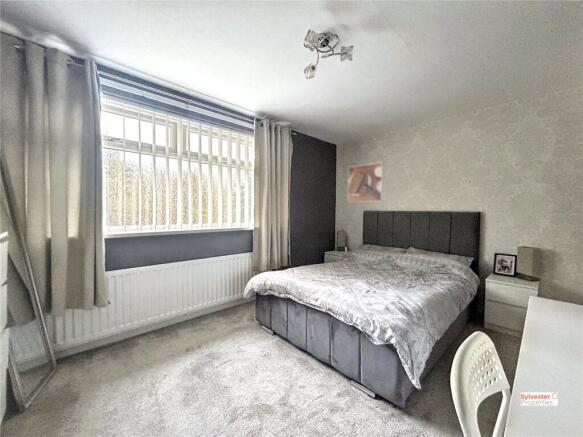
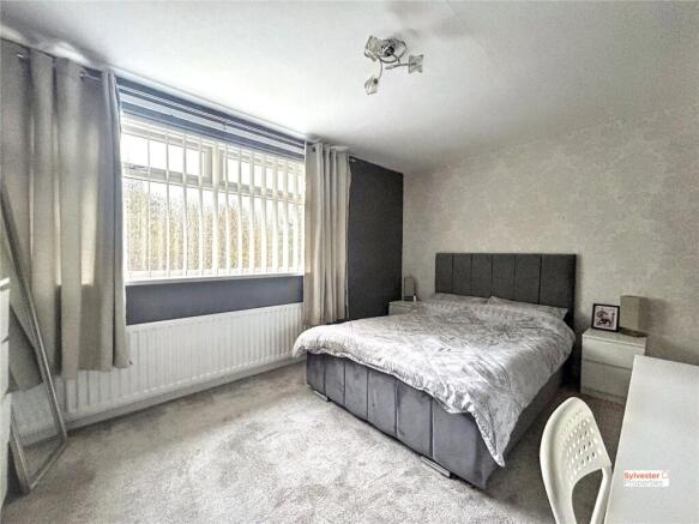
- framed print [347,161,384,203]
